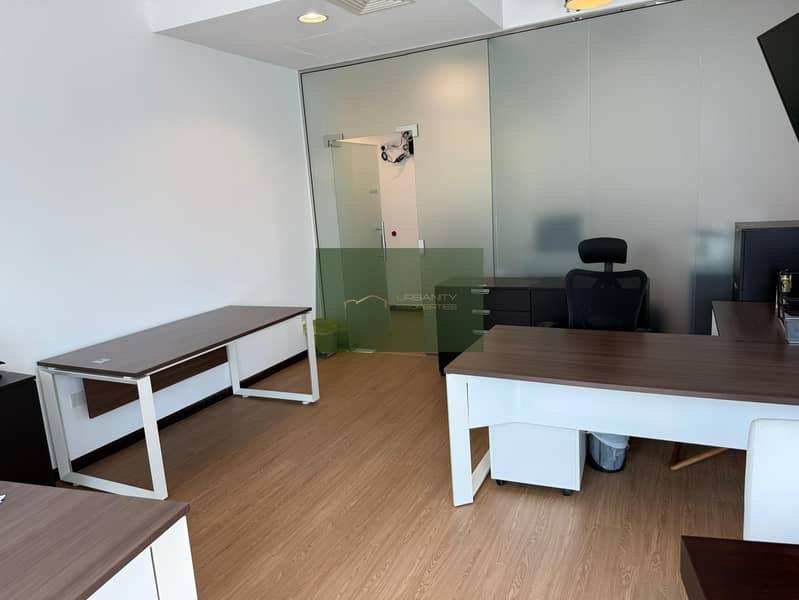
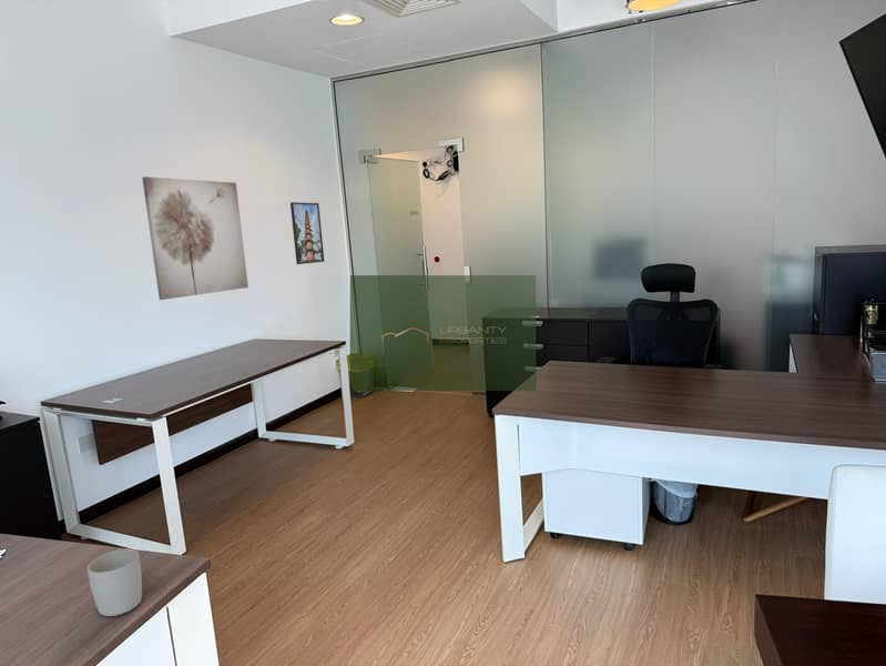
+ wall art [141,175,249,301]
+ mug [86,548,143,617]
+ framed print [289,201,325,265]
